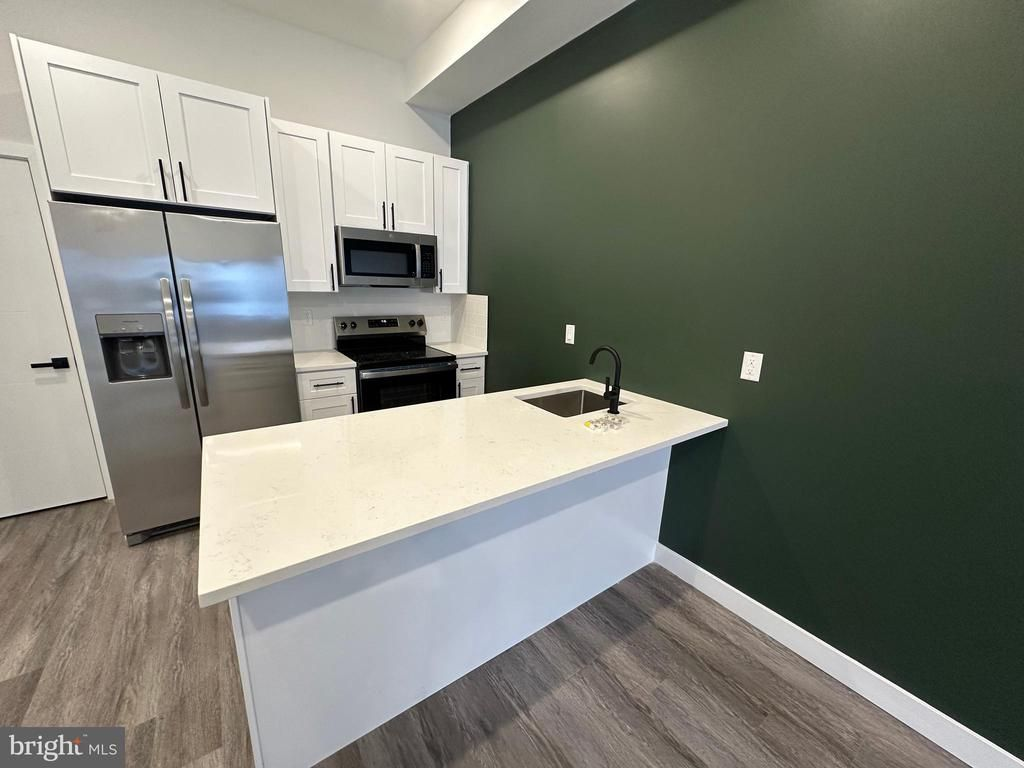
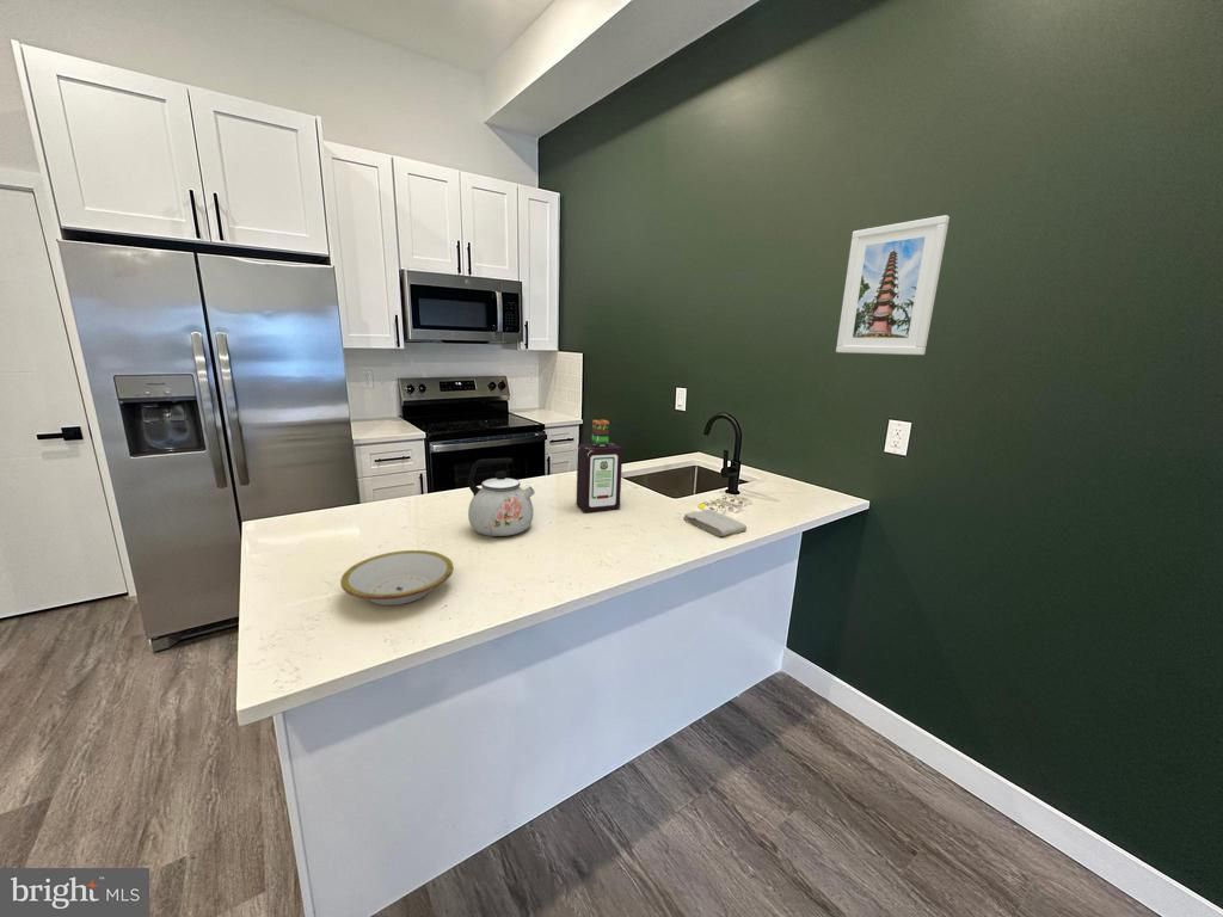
+ bottle [576,419,623,513]
+ bowl [339,549,455,607]
+ washcloth [682,507,748,537]
+ kettle [467,457,536,537]
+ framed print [835,214,951,356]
